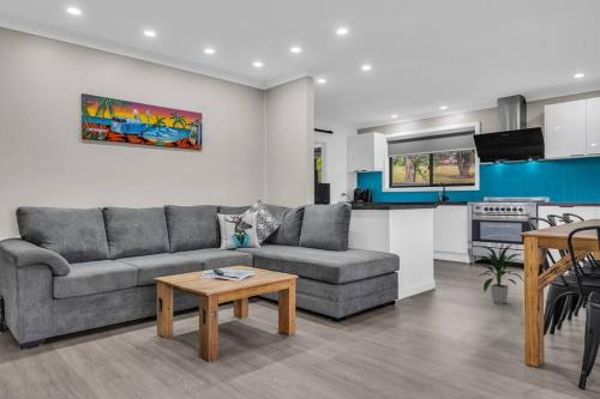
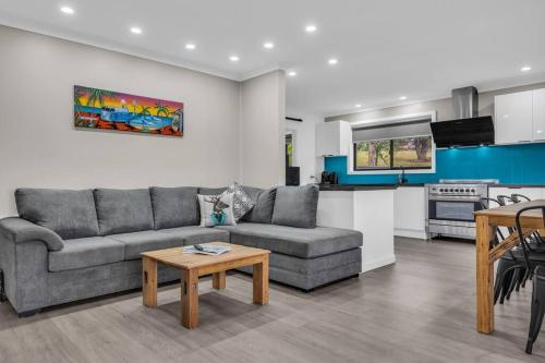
- indoor plant [476,242,526,304]
